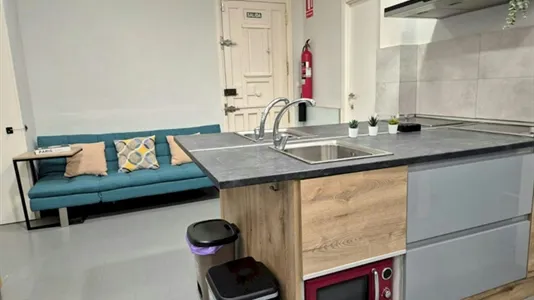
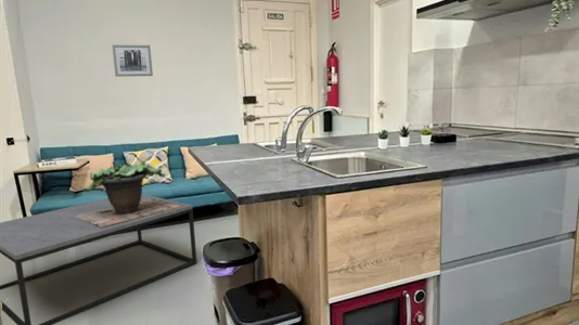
+ coffee table [0,193,198,325]
+ potted plant [76,159,182,229]
+ wall art [111,43,154,78]
